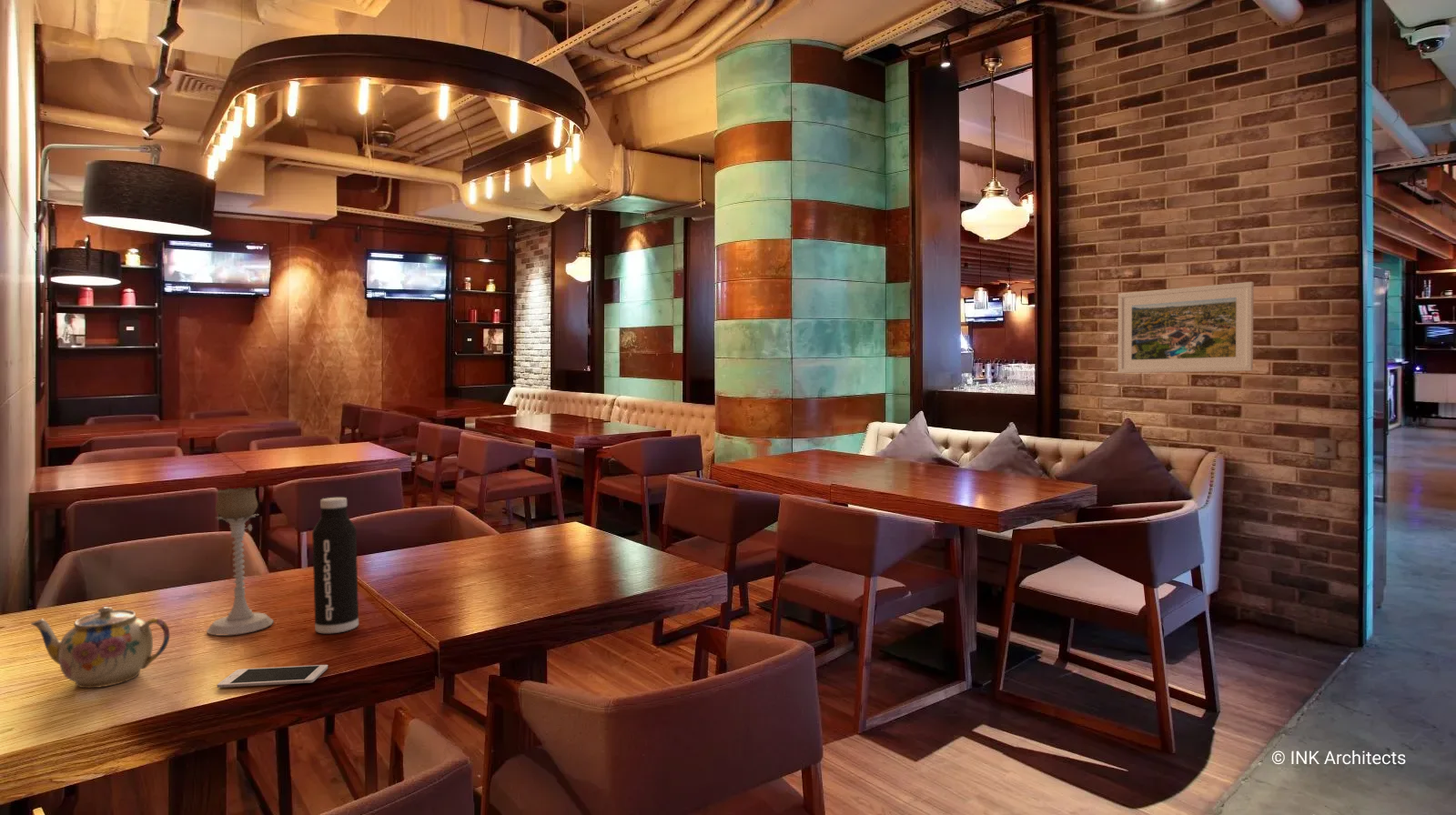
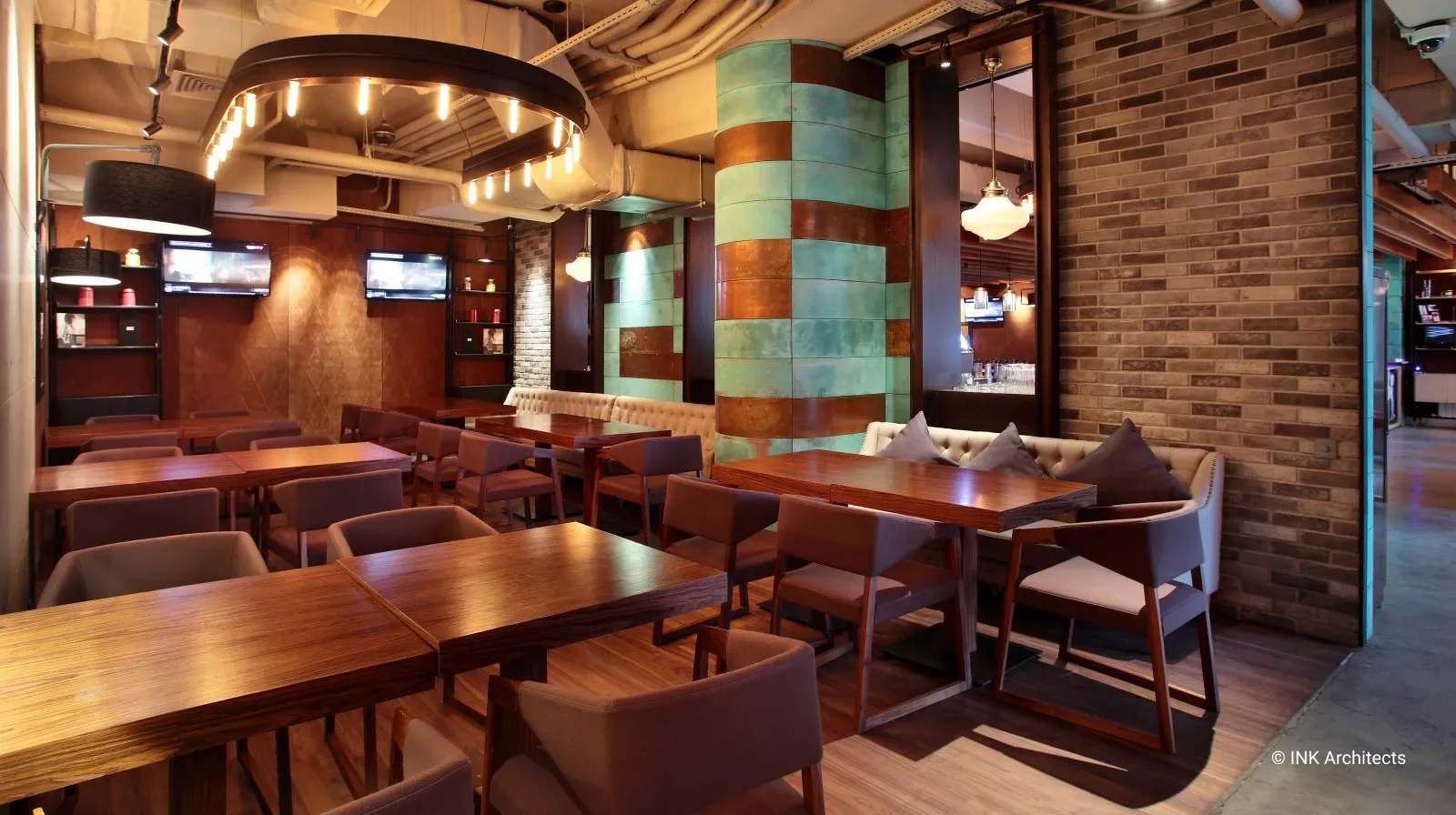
- cell phone [217,664,329,689]
- candle holder [206,487,274,636]
- teapot [30,606,170,689]
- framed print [1117,281,1255,374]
- water bottle [311,497,359,634]
